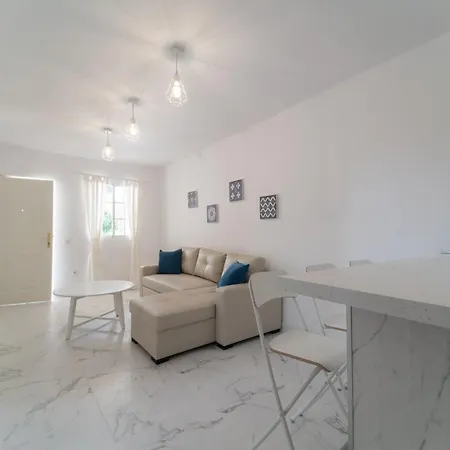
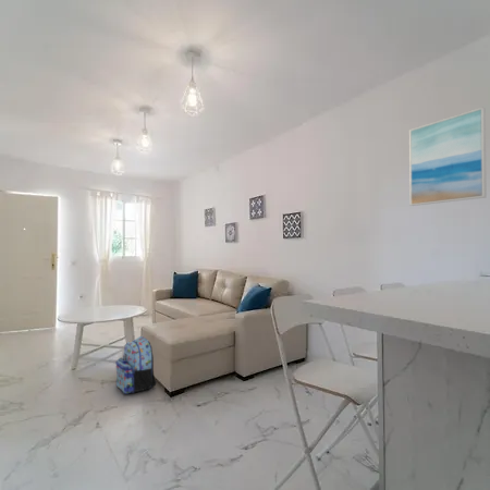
+ wall art [408,106,488,207]
+ backpack [114,335,158,394]
